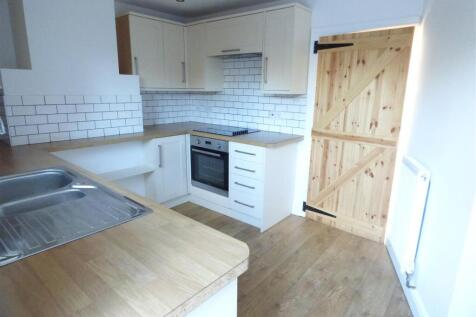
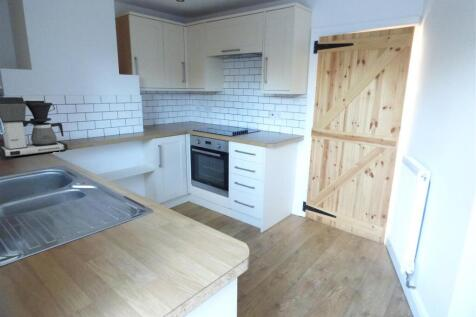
+ coffee maker [0,96,69,160]
